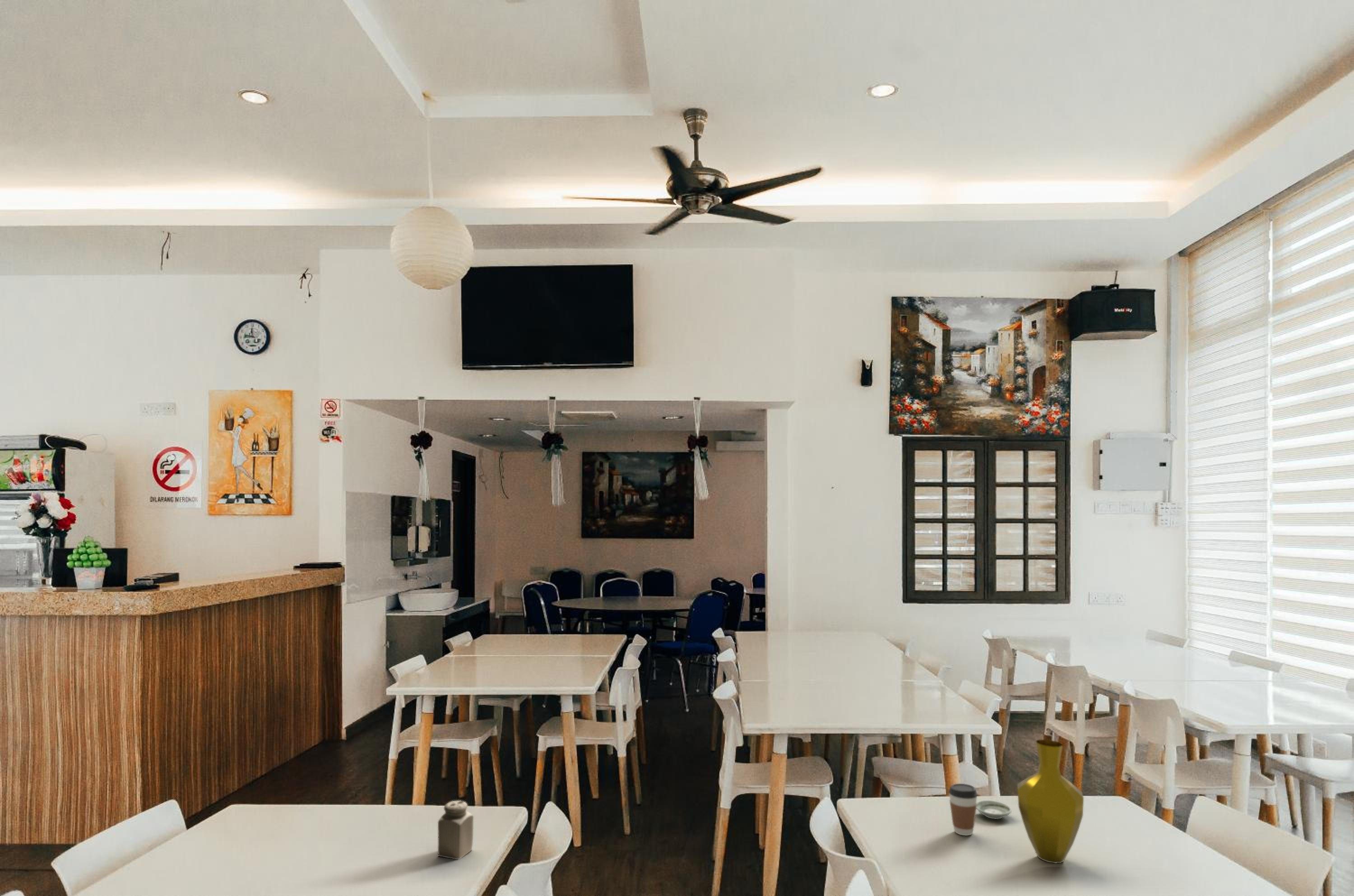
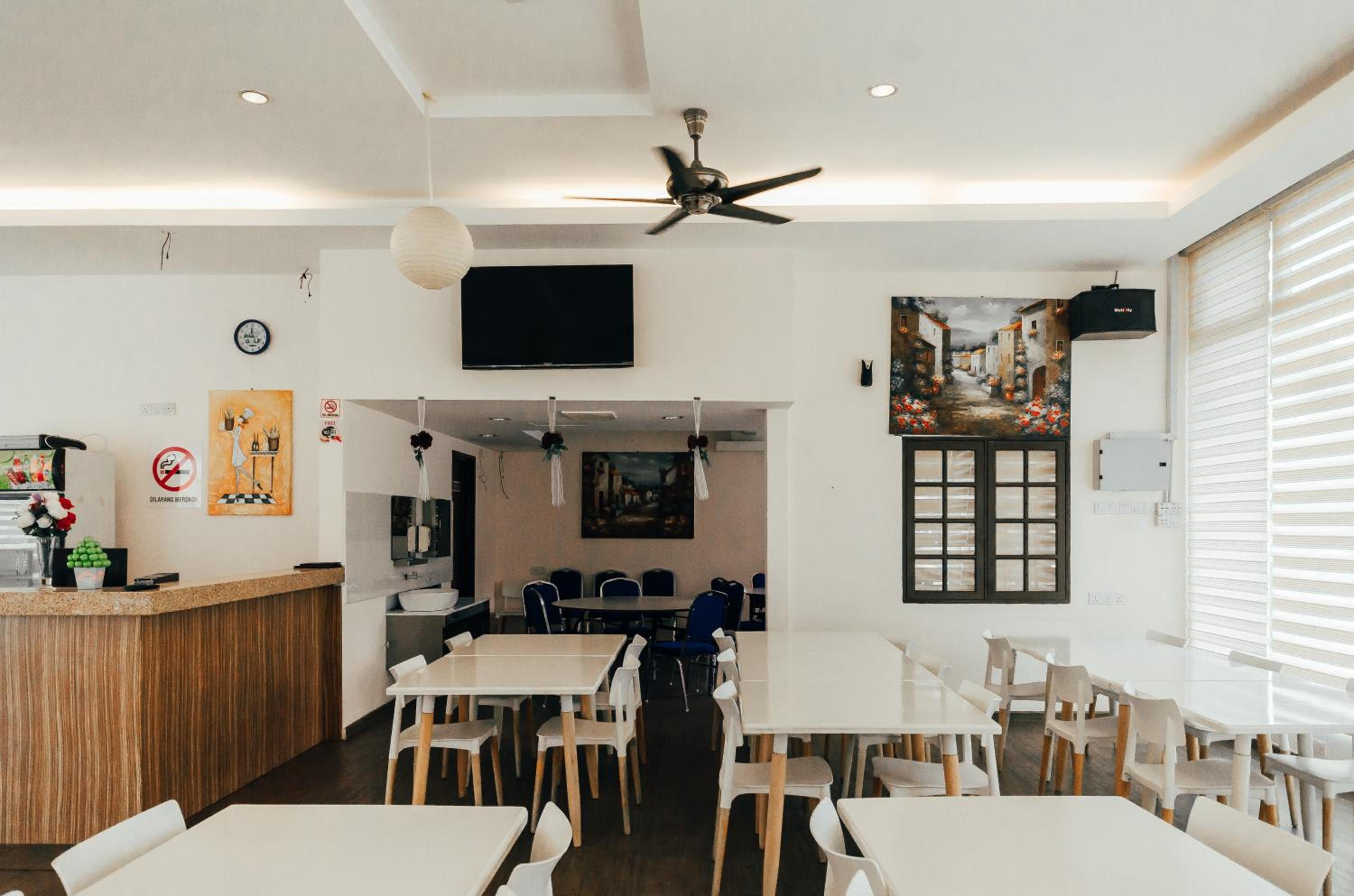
- salt shaker [437,800,474,860]
- coffee cup [948,783,978,836]
- vase [1017,739,1084,864]
- saucer [976,800,1012,820]
